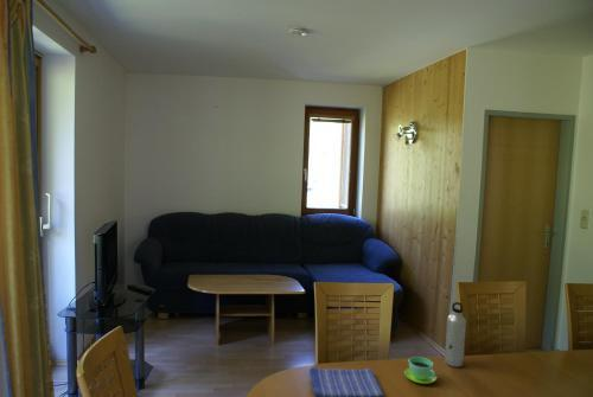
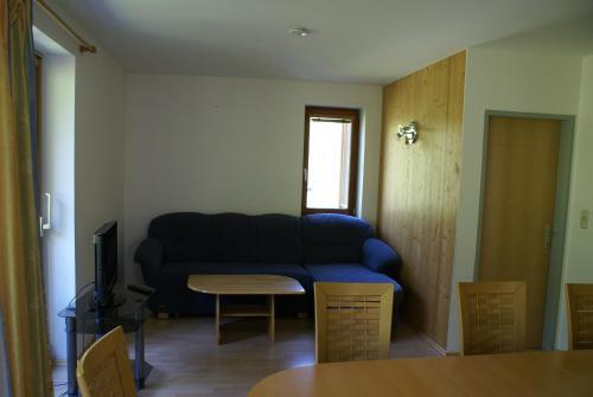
- water bottle [444,301,467,369]
- dish towel [308,366,385,397]
- cup [403,356,438,385]
